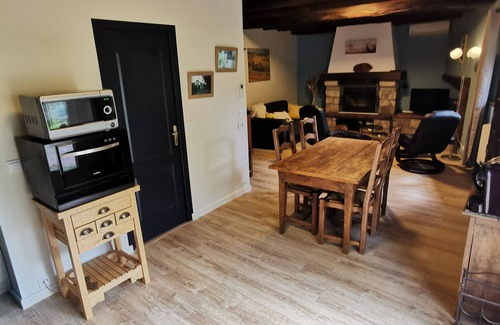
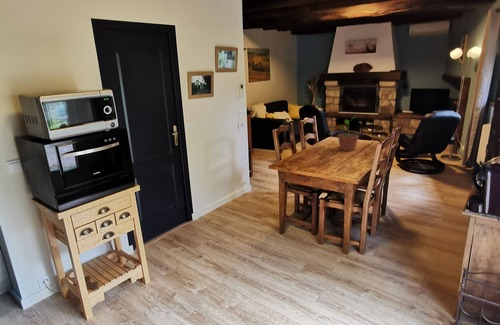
+ potted plant [337,115,360,152]
